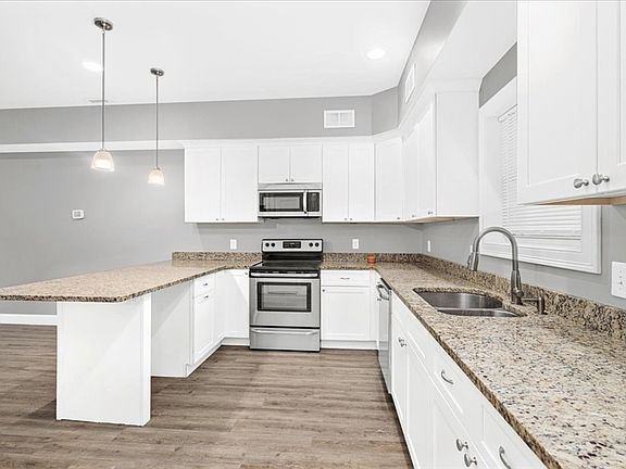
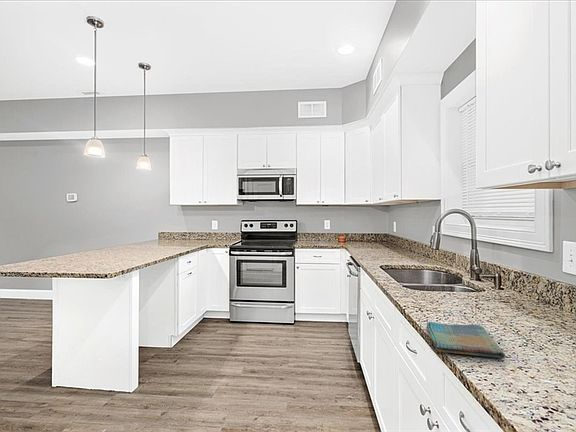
+ dish towel [425,321,506,359]
